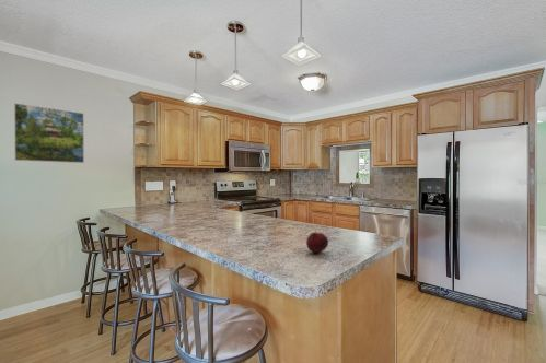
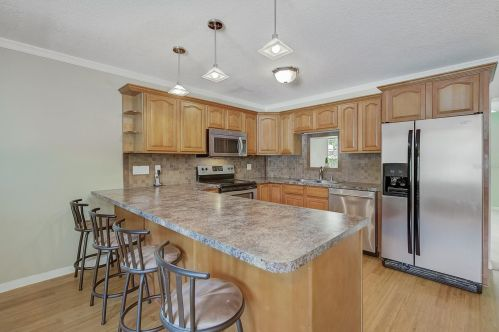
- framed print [13,102,85,164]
- fruit [305,231,329,254]
